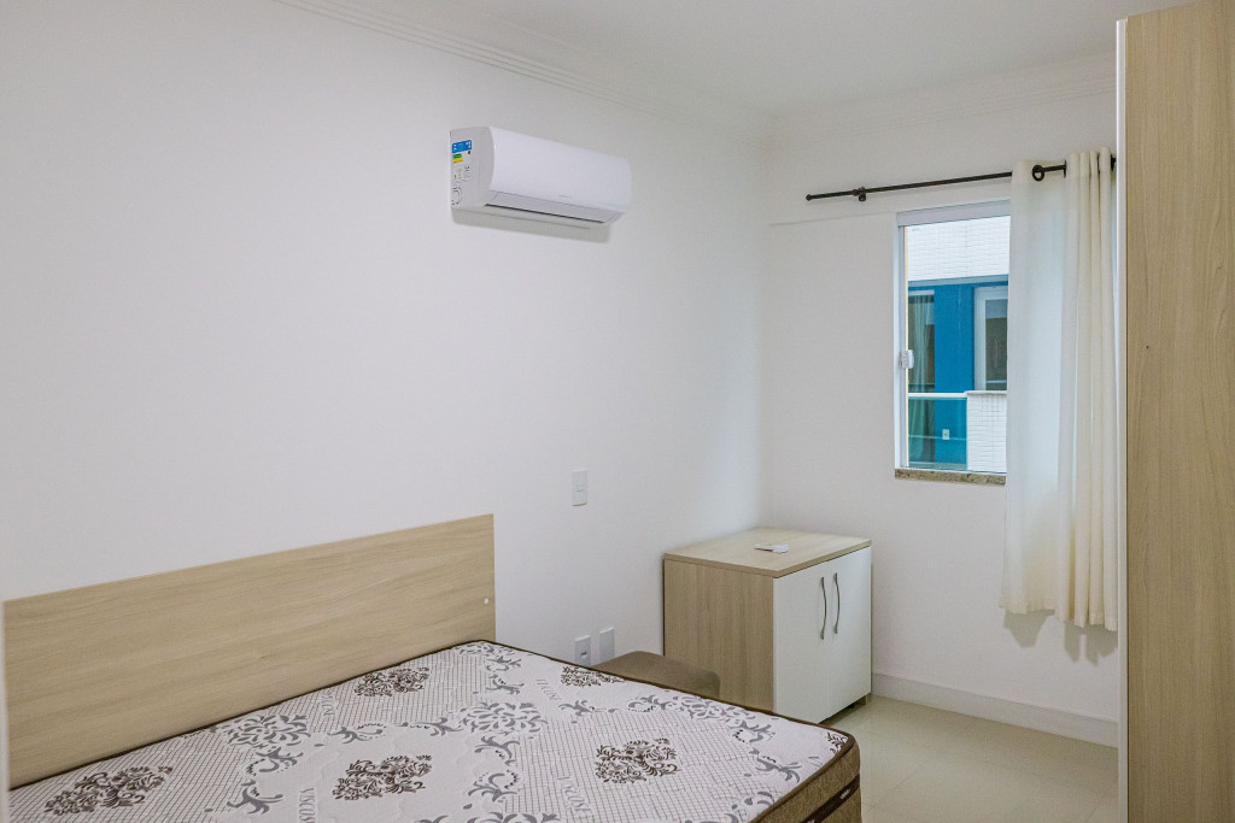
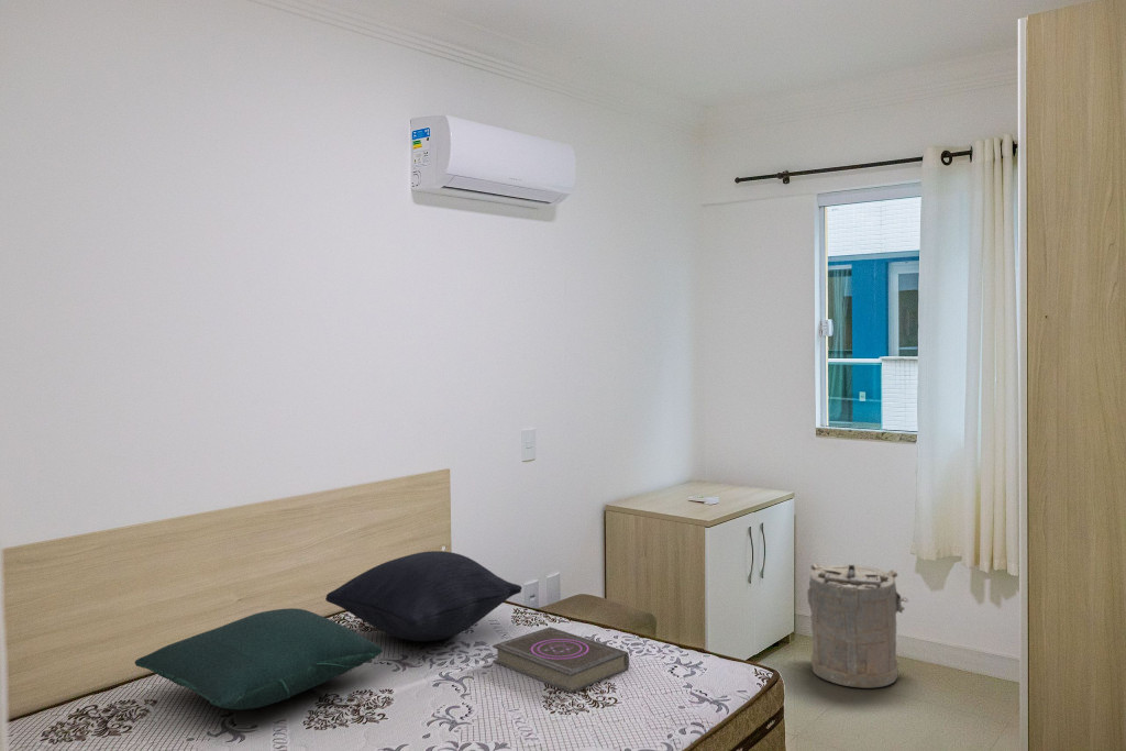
+ pillow [324,550,522,642]
+ laundry hamper [806,562,909,689]
+ pillow [134,607,384,710]
+ book [492,626,630,694]
